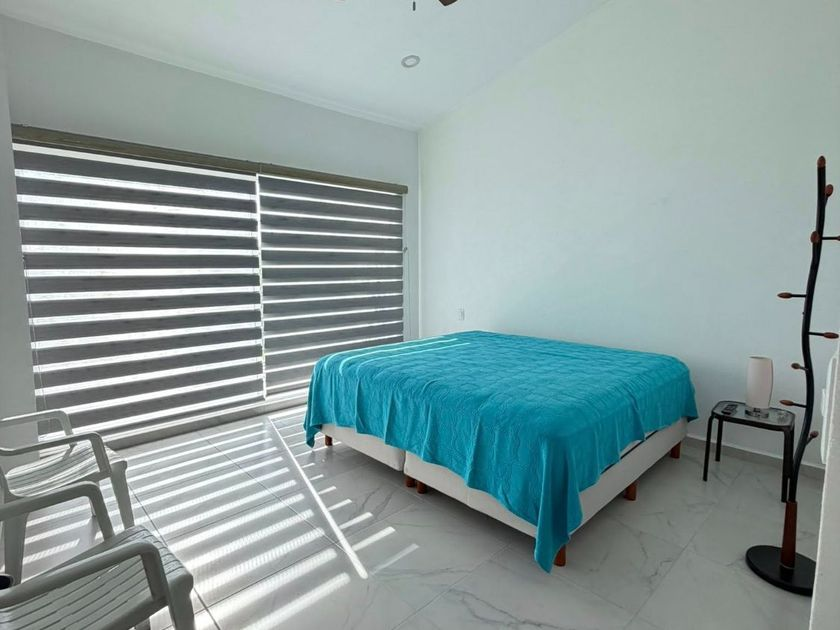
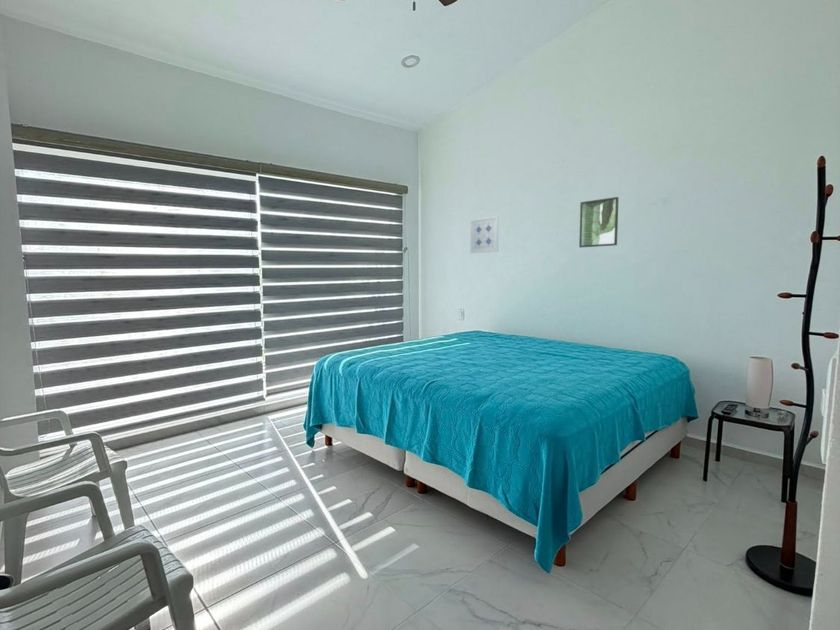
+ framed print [578,196,620,248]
+ wall art [469,215,500,254]
